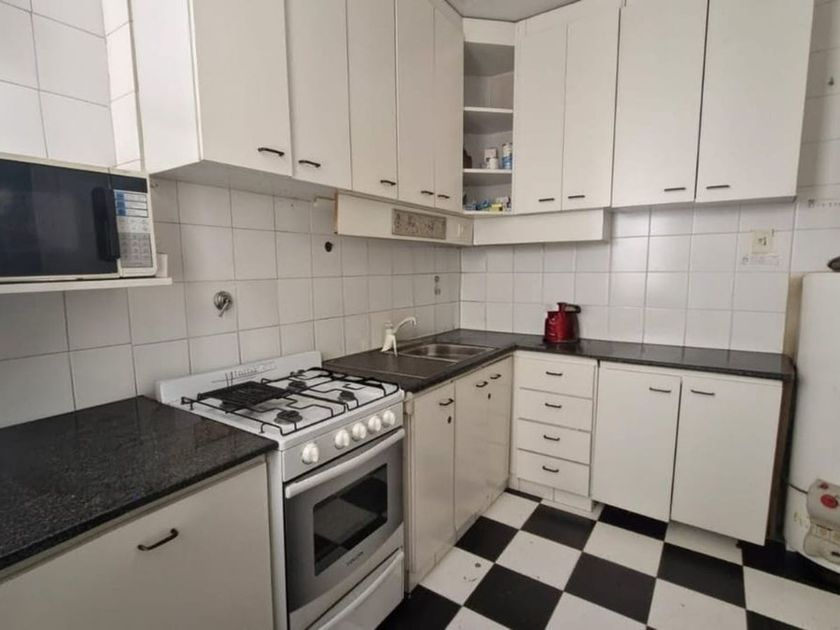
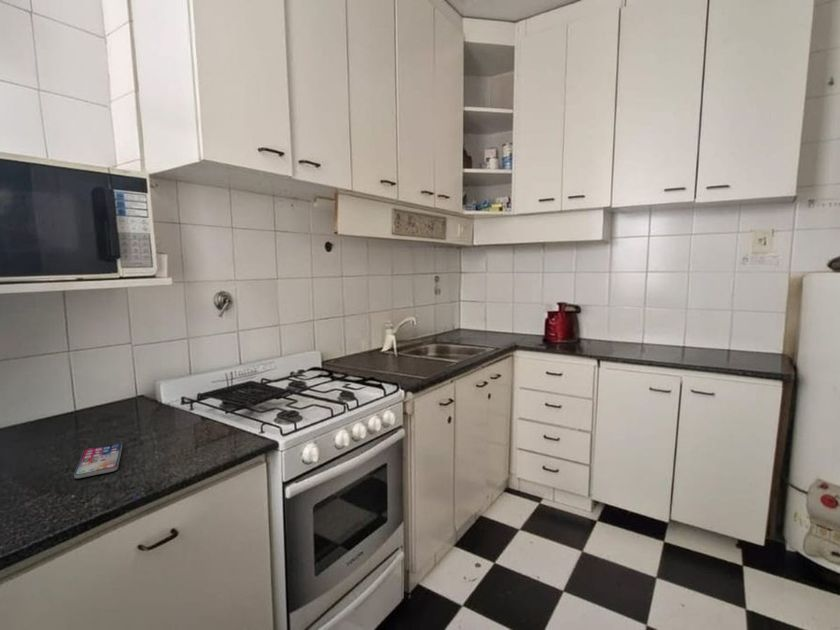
+ smartphone [73,442,123,479]
